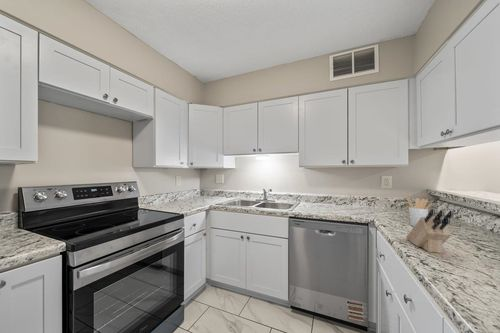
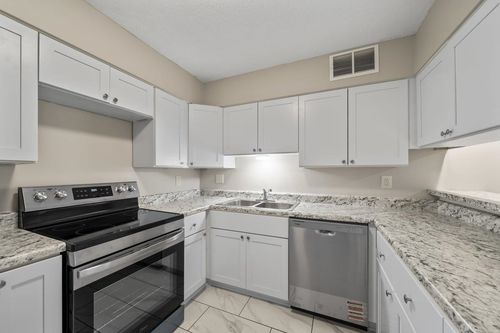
- utensil holder [406,197,433,227]
- knife block [405,208,454,254]
